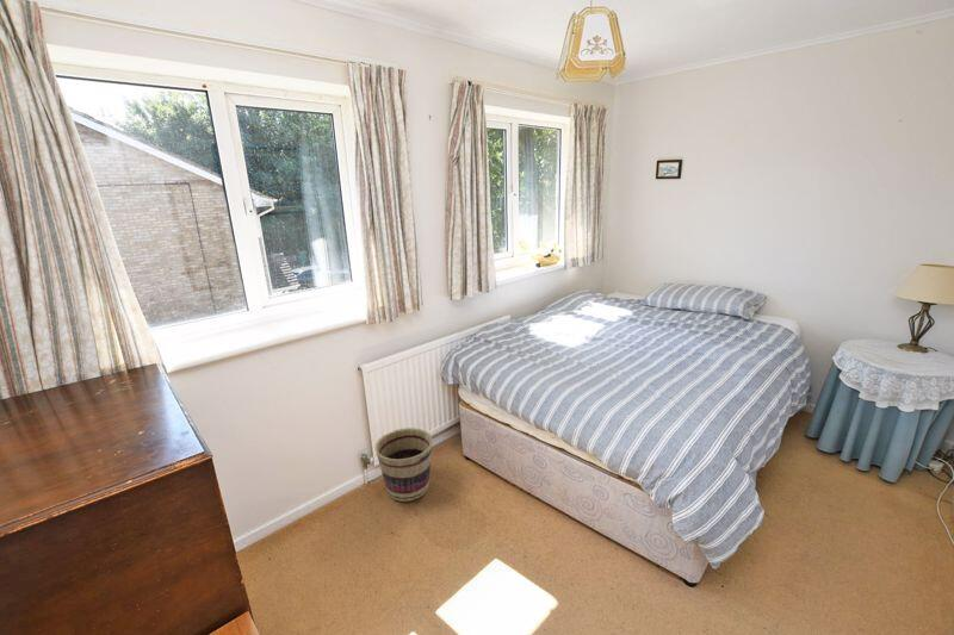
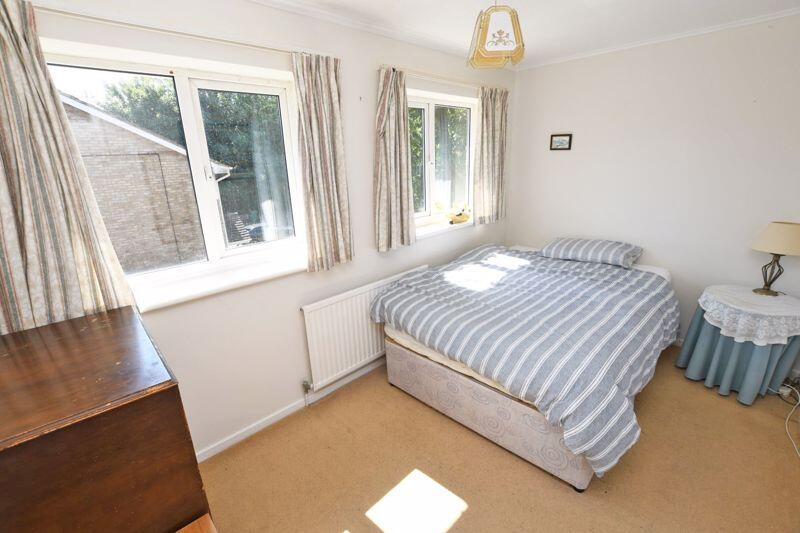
- basket [374,427,434,503]
